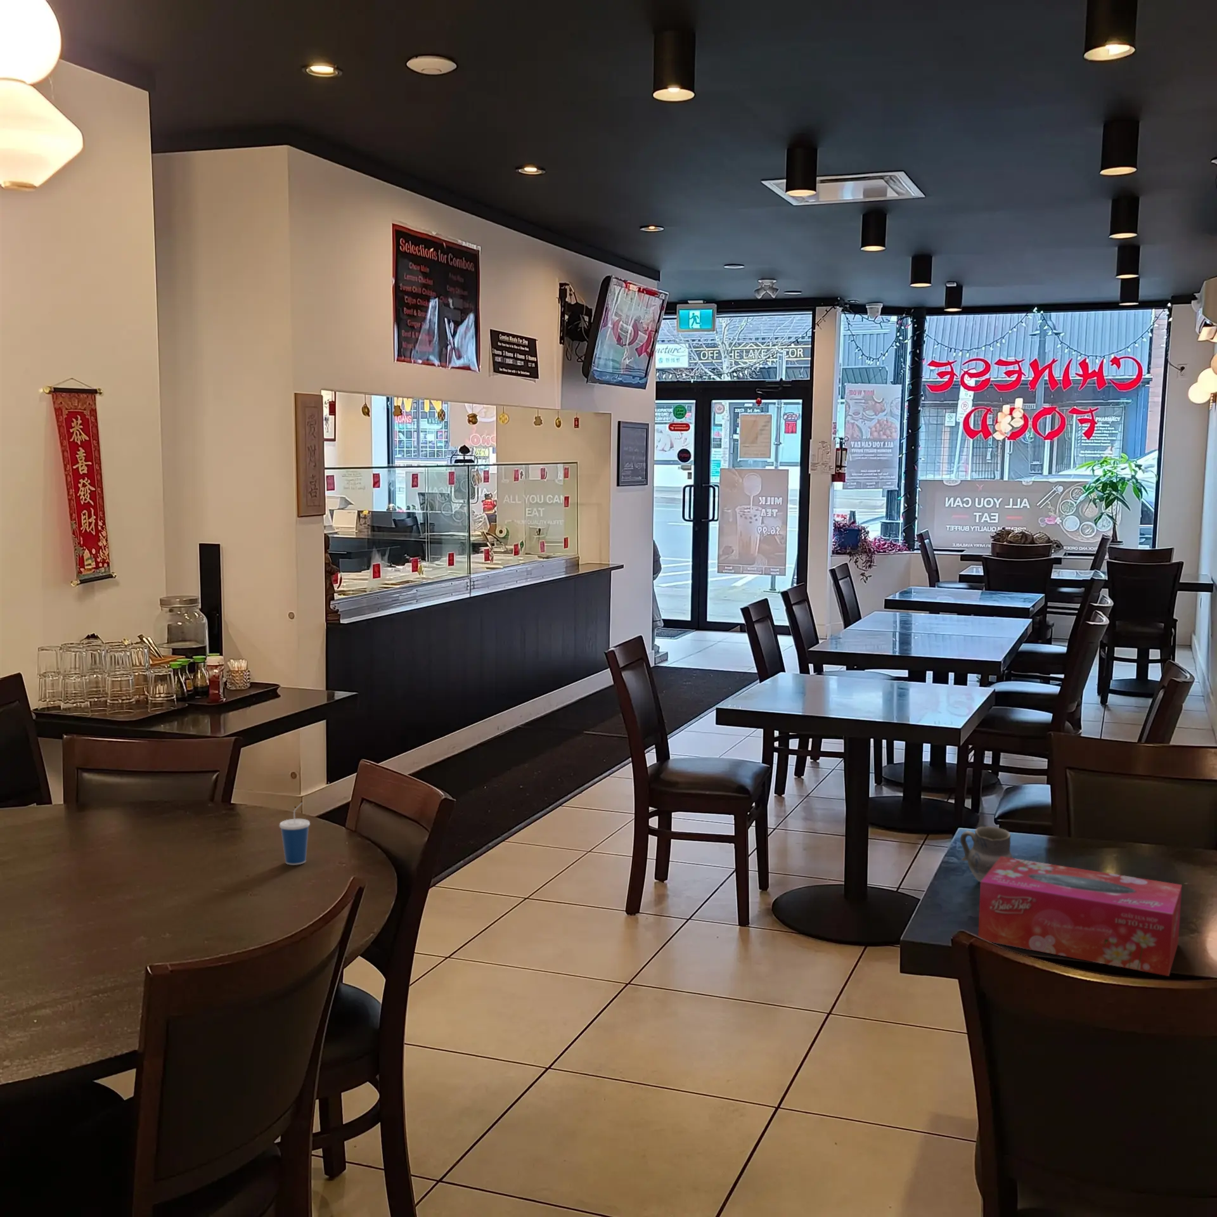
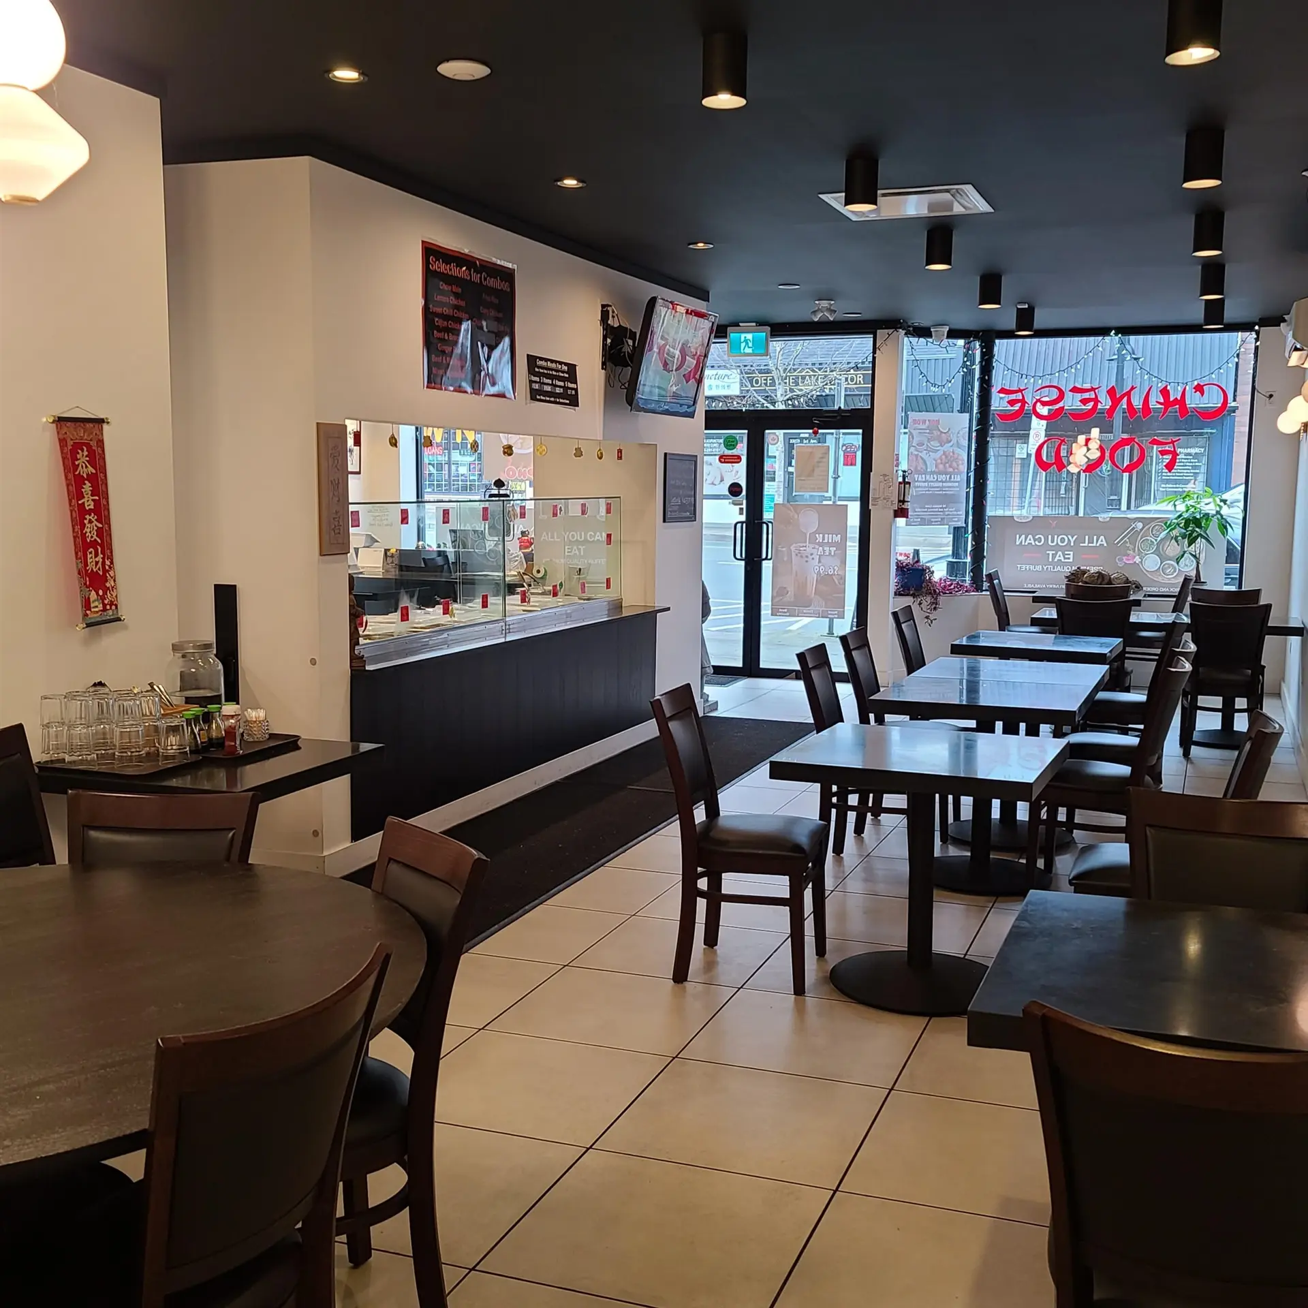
- cup [960,826,1013,883]
- tissue box [977,856,1182,976]
- cup [279,801,311,865]
